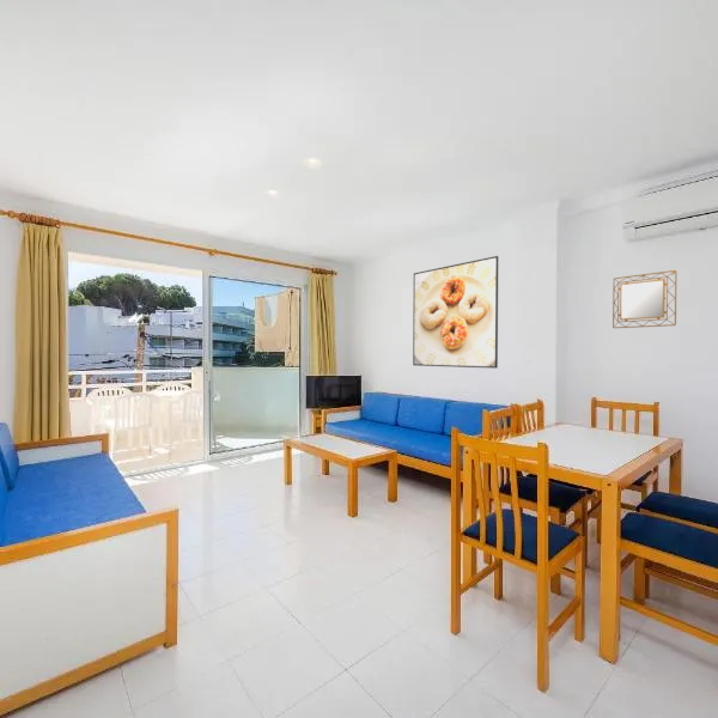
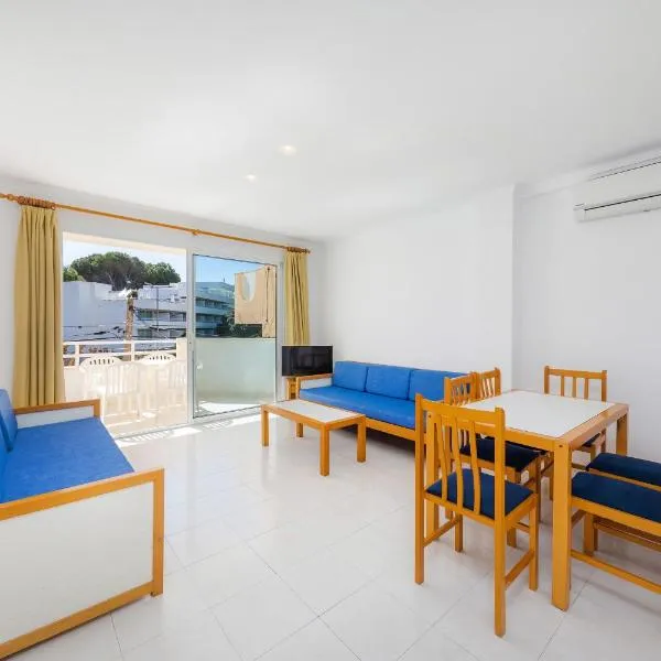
- home mirror [611,269,677,329]
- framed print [412,255,499,370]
